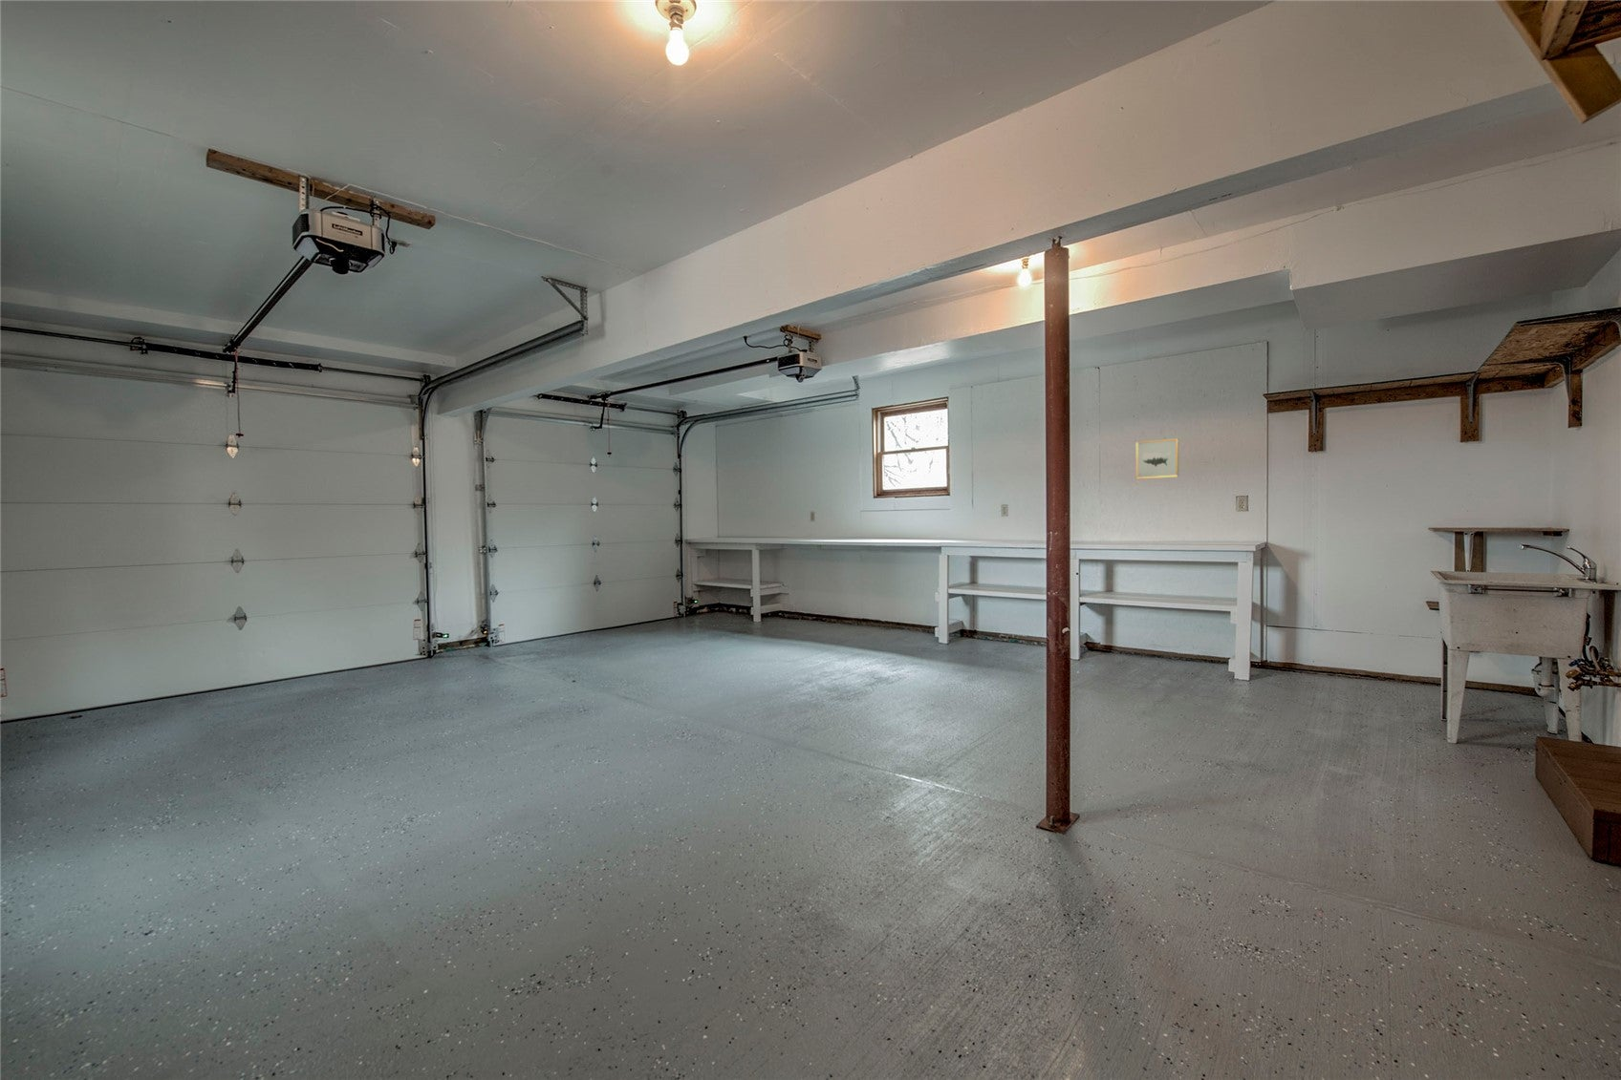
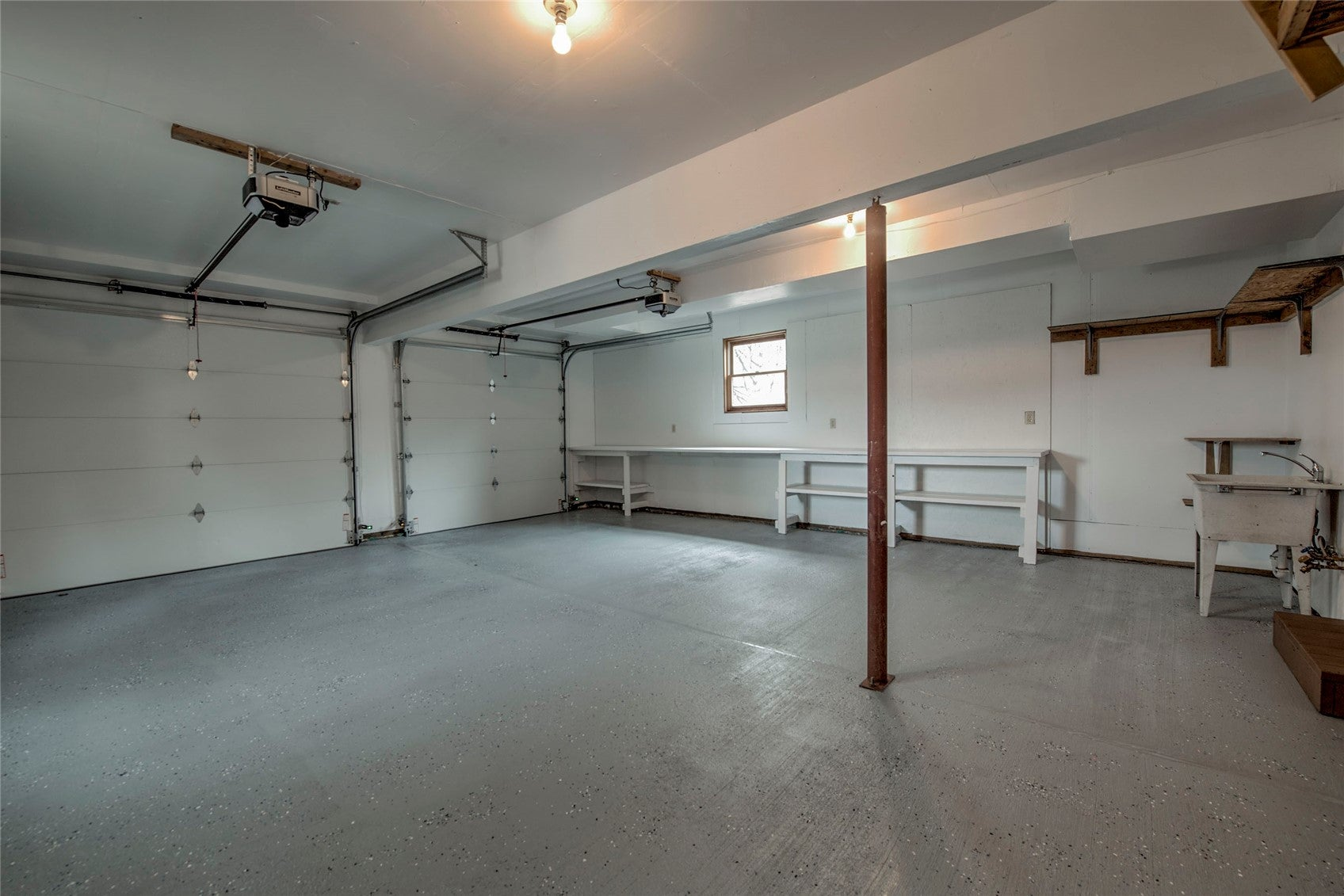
- wall art [1135,438,1180,480]
